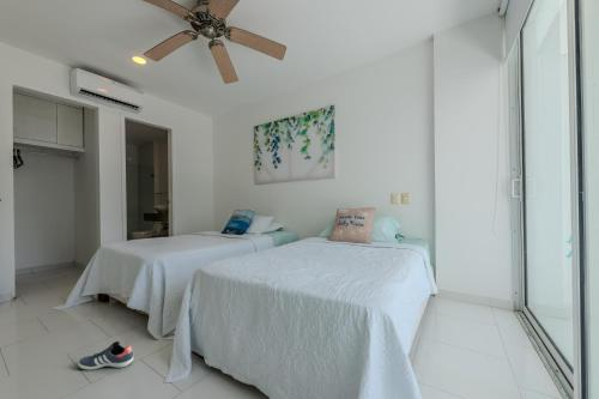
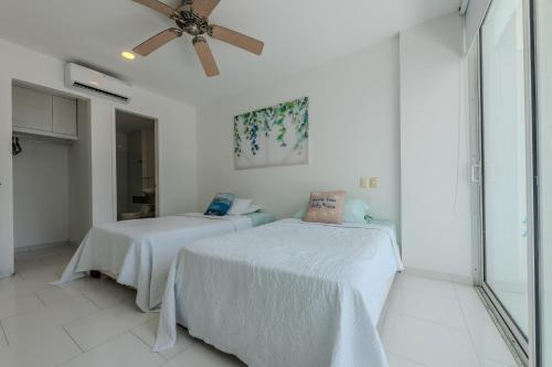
- sneaker [78,340,134,371]
